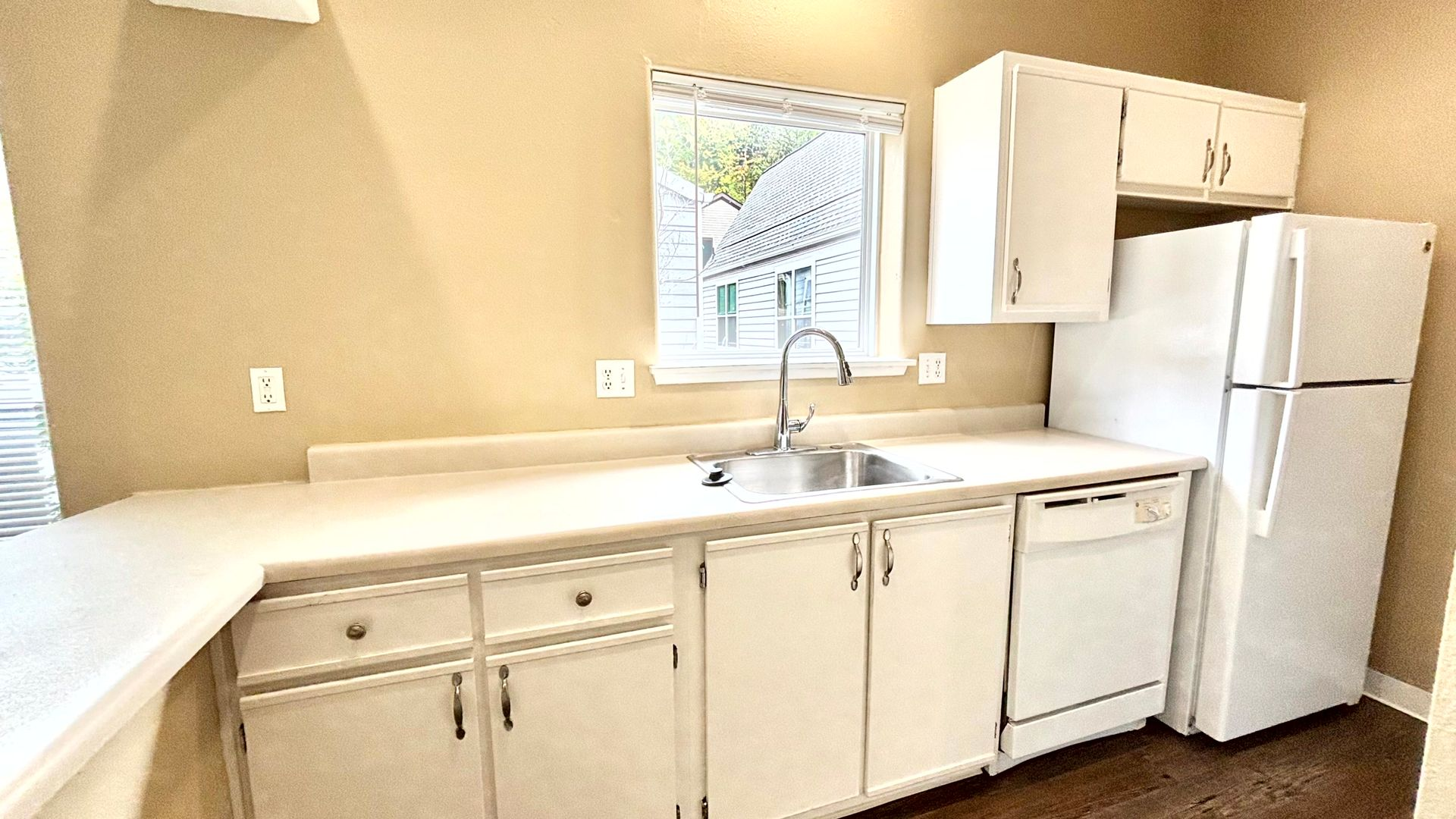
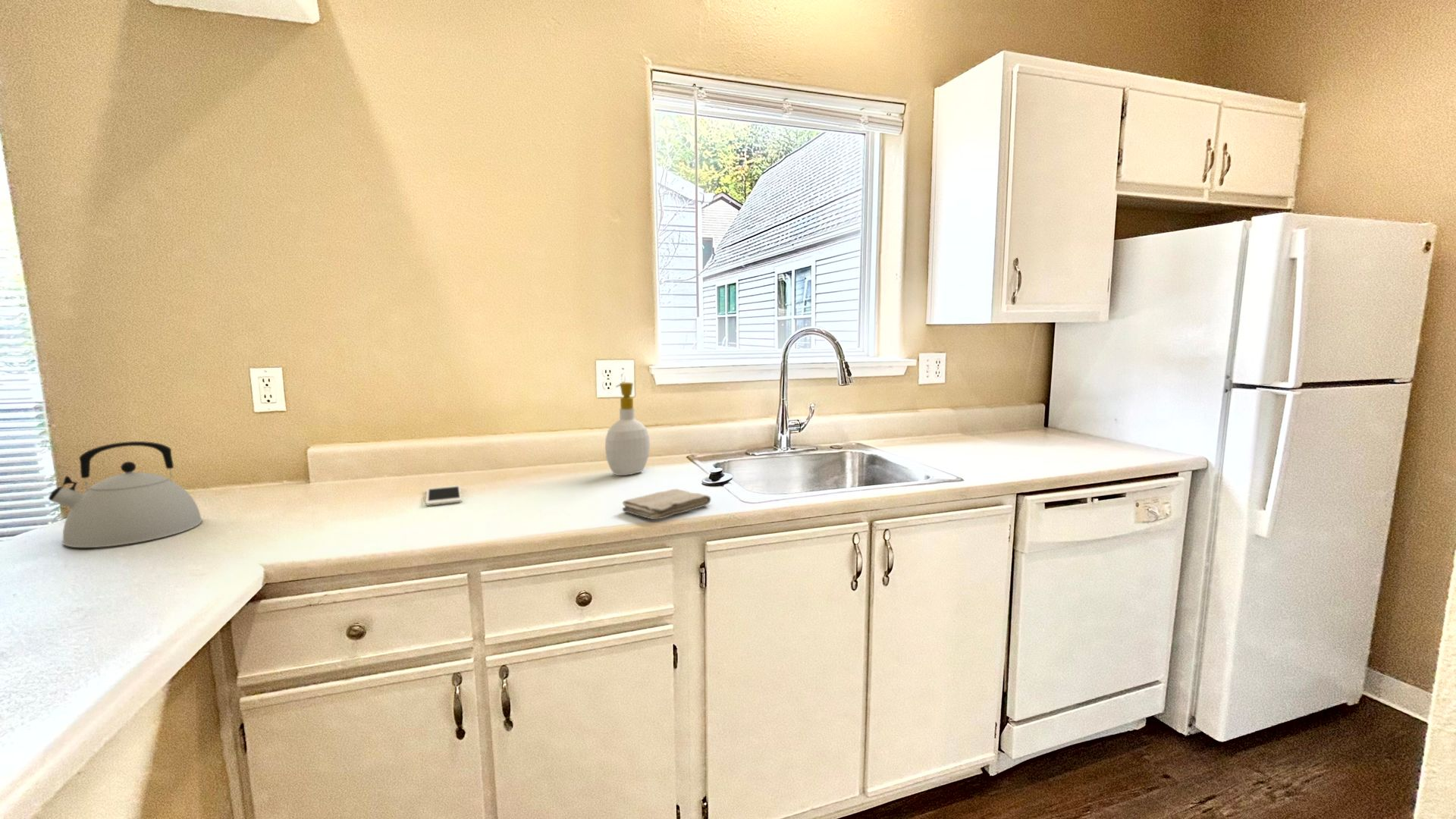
+ cell phone [425,485,463,507]
+ kettle [48,441,203,548]
+ soap bottle [604,381,651,476]
+ washcloth [622,488,711,520]
